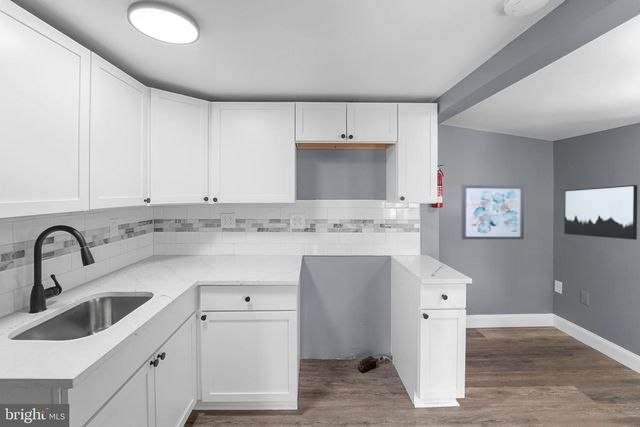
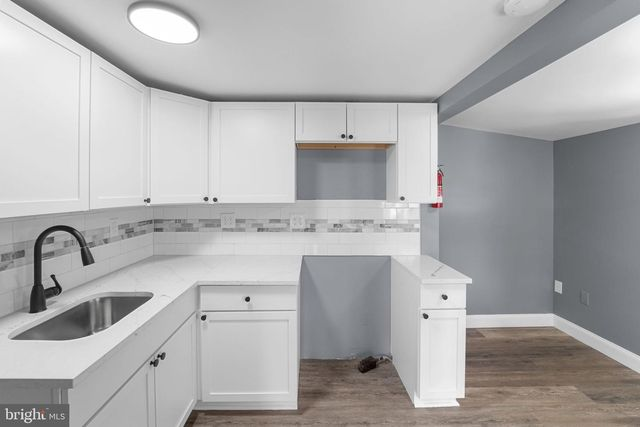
- wall art [460,184,525,240]
- wall art [563,184,638,241]
